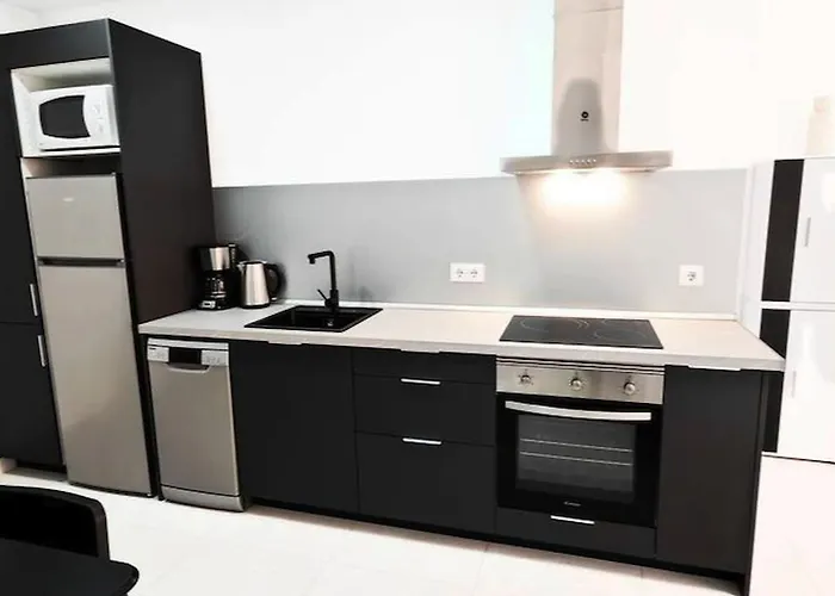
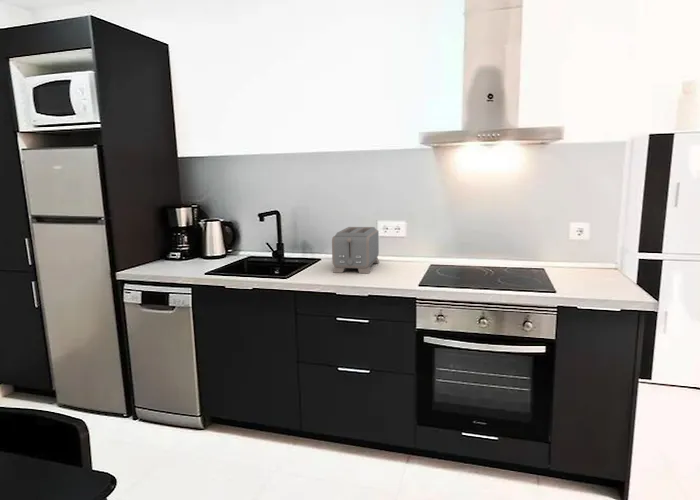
+ toaster [331,226,380,275]
